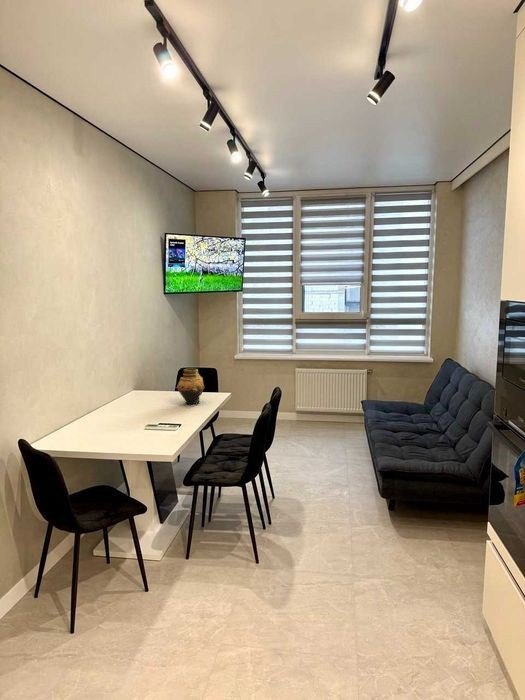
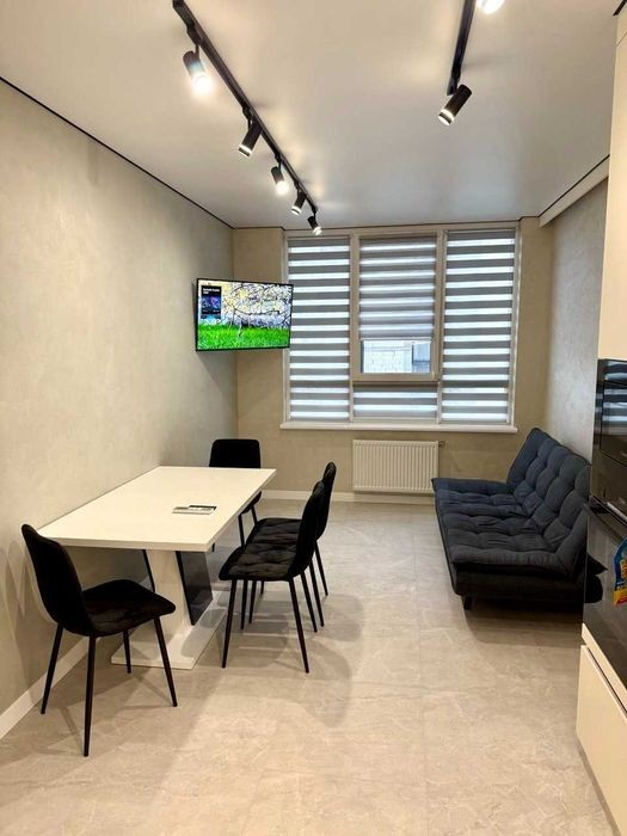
- vase [175,368,205,405]
